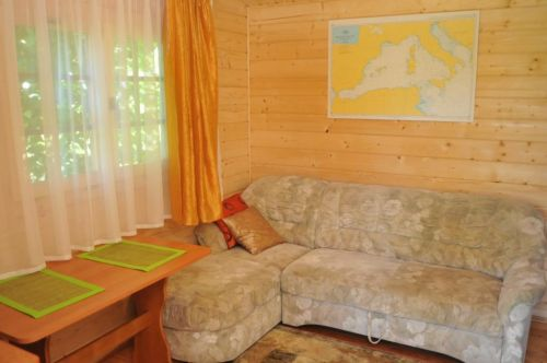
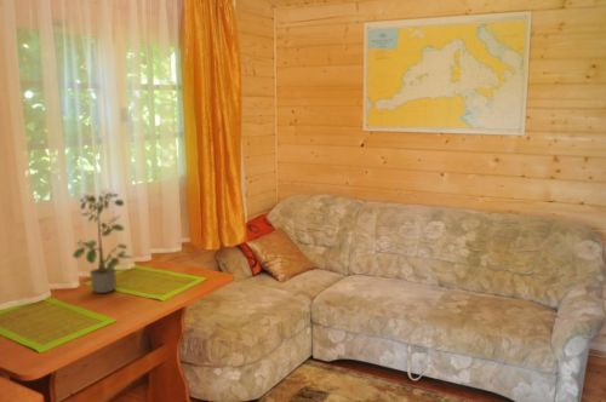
+ potted plant [72,190,135,294]
